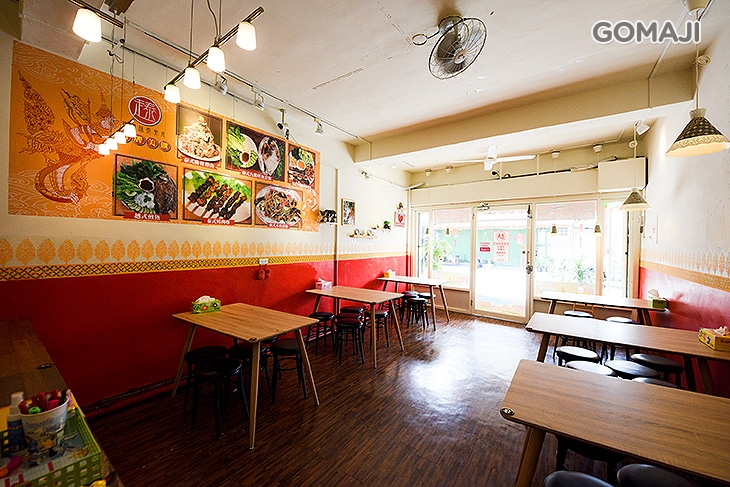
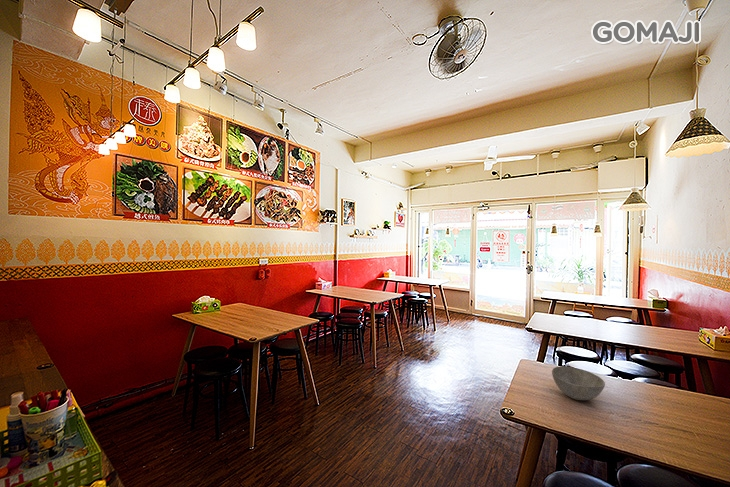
+ bowl [551,365,606,401]
